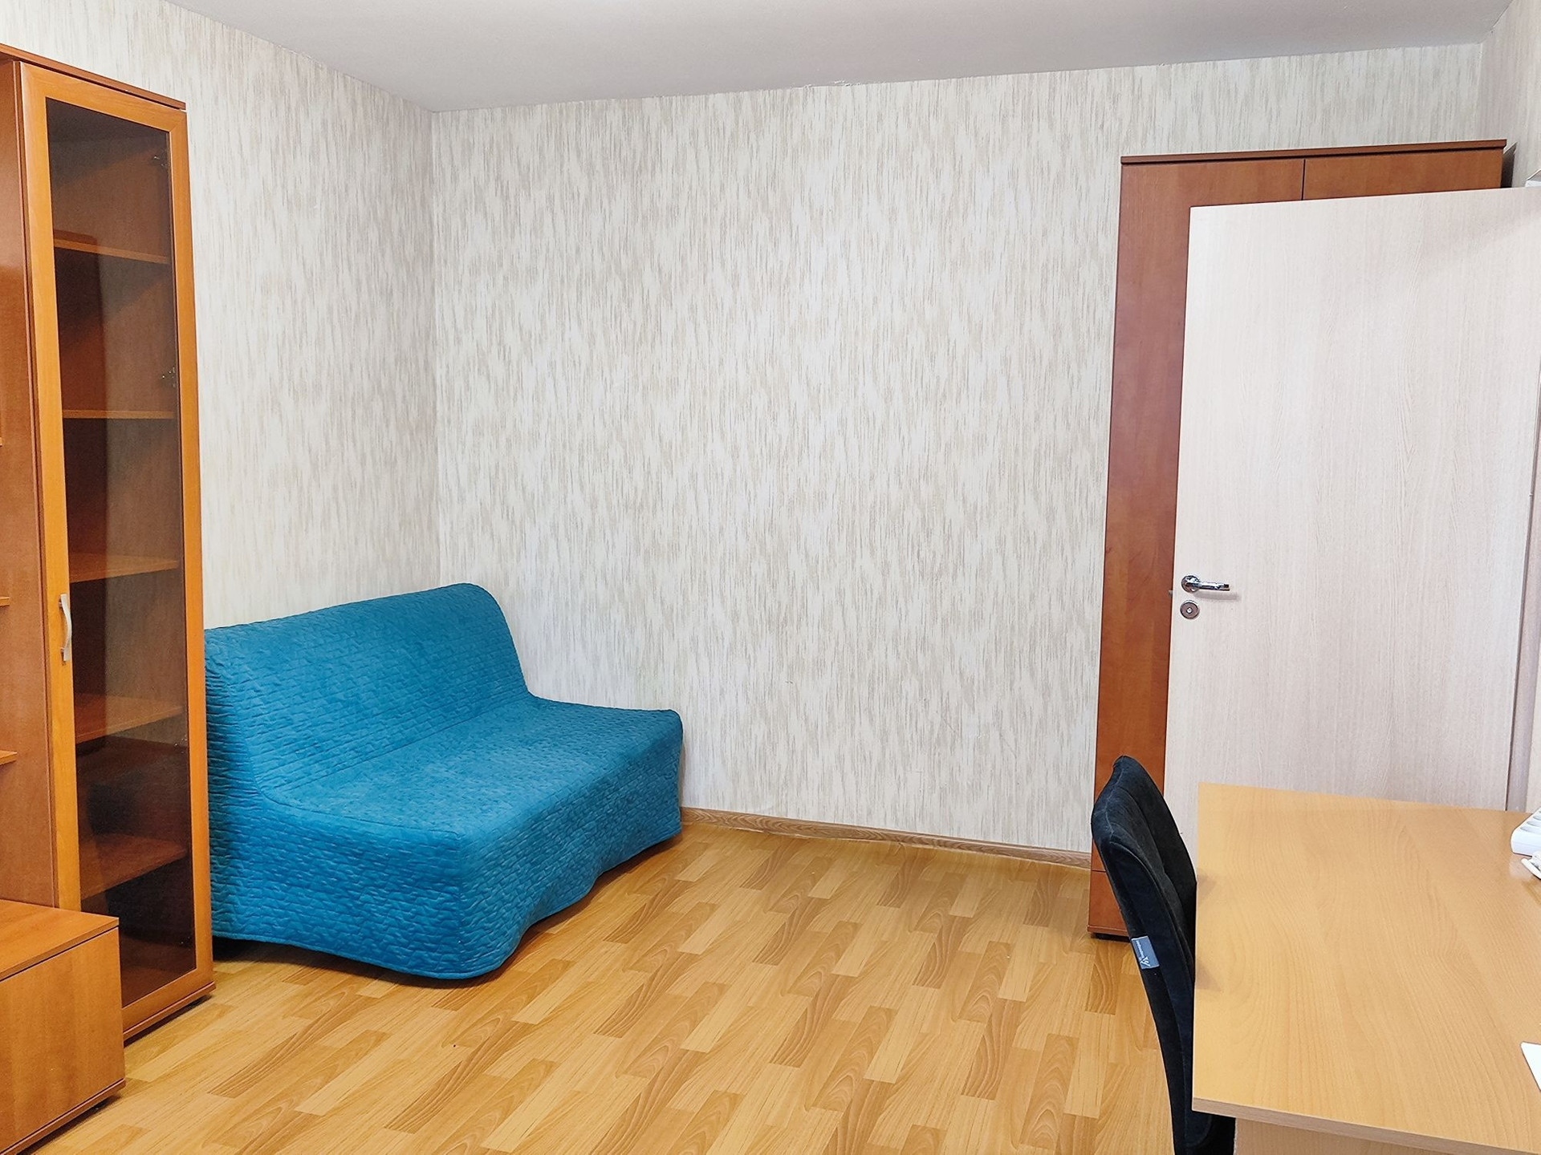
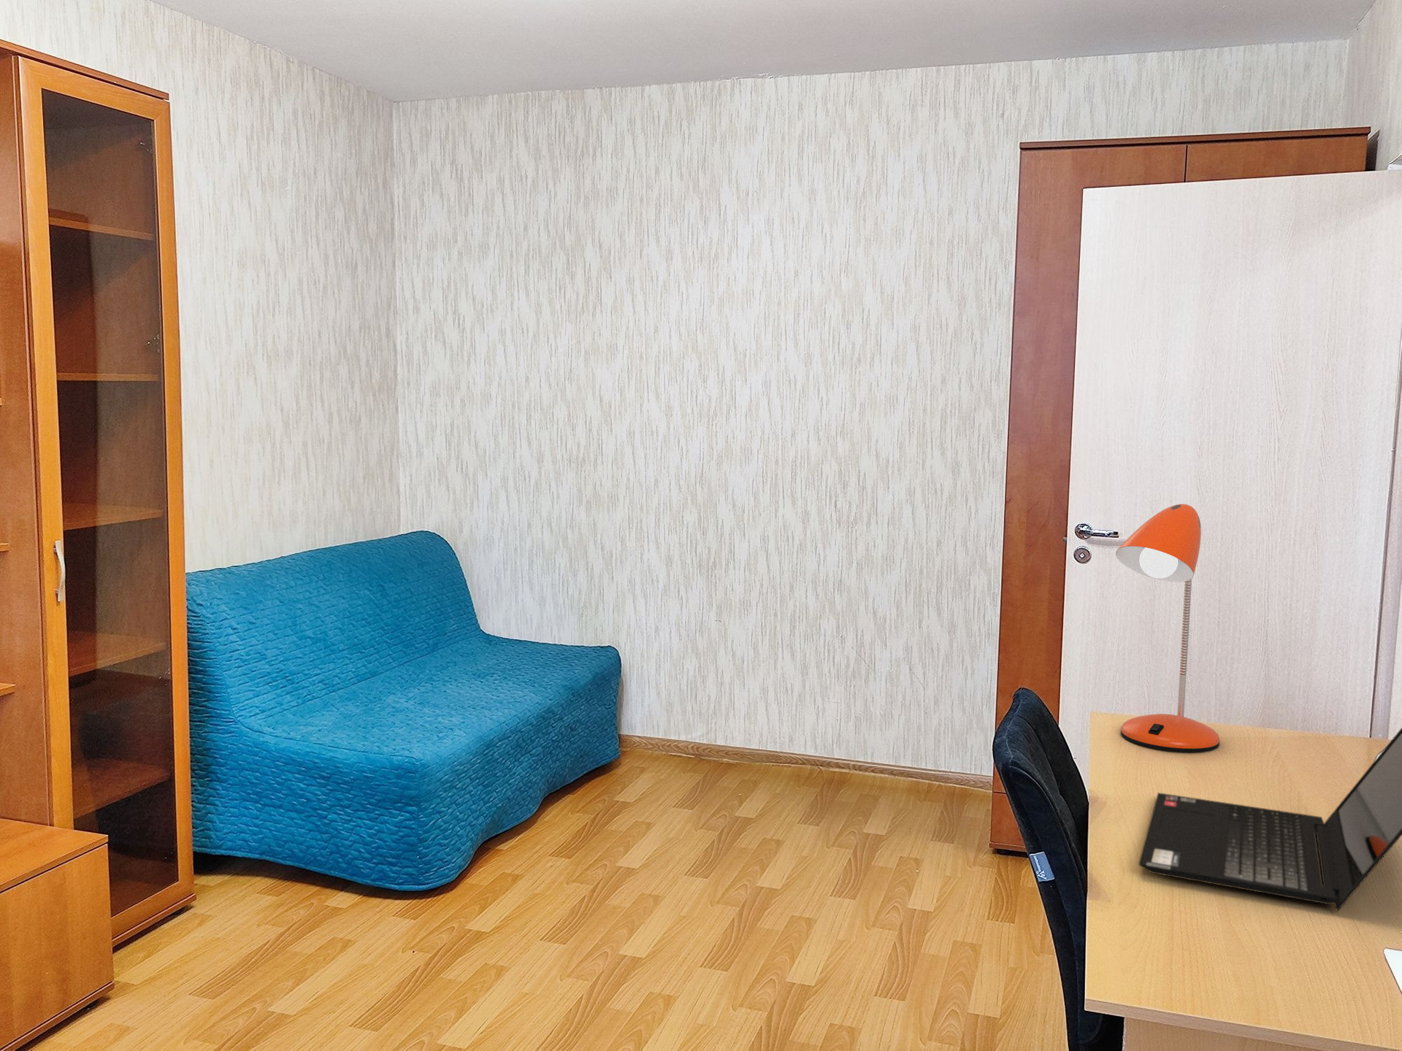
+ laptop computer [1138,726,1402,912]
+ desk lamp [1115,503,1220,753]
